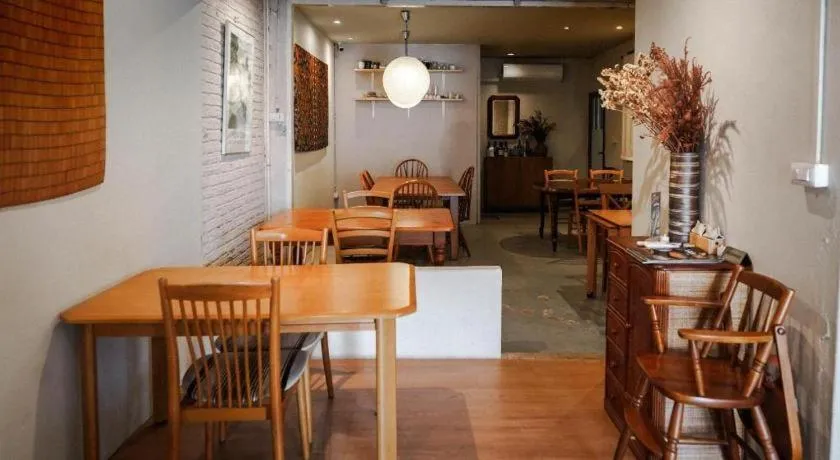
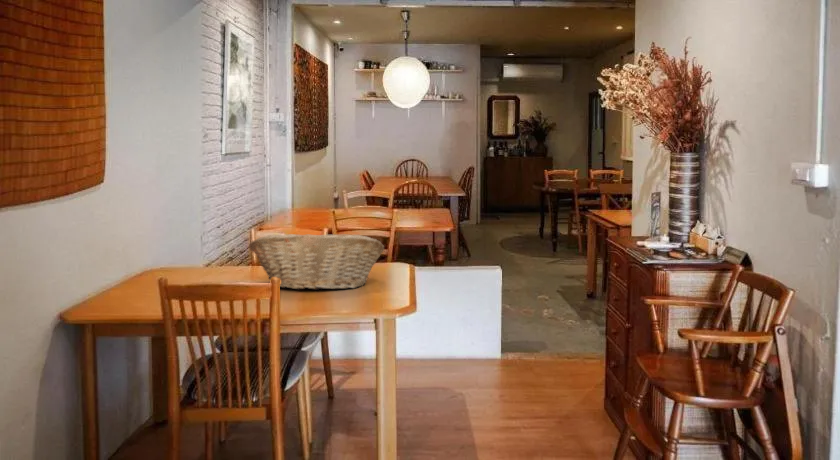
+ fruit basket [248,233,385,291]
